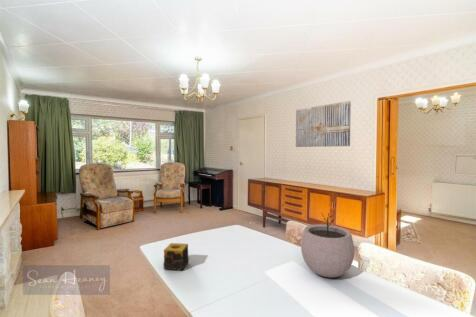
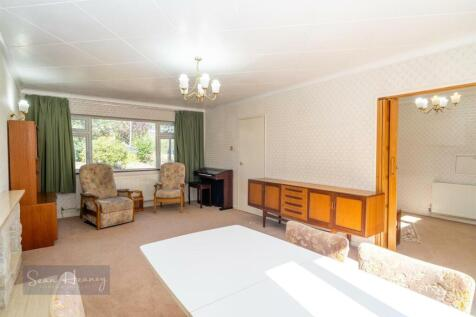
- plant pot [300,212,355,278]
- wall art [295,100,352,148]
- candle [162,242,190,272]
